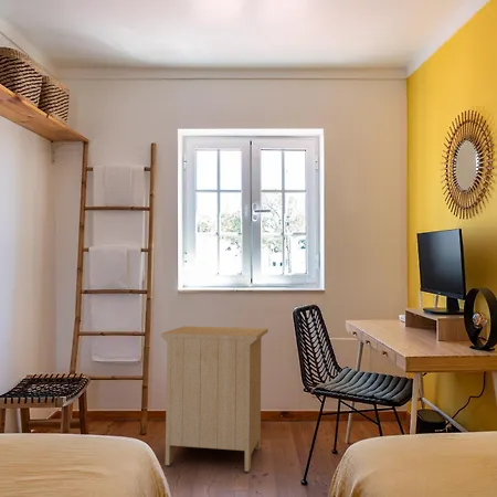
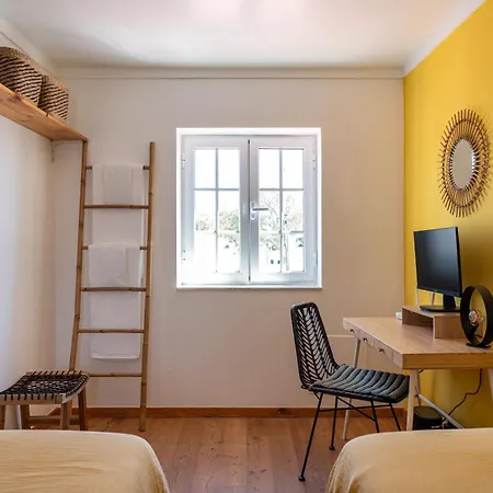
- nightstand [160,325,269,473]
